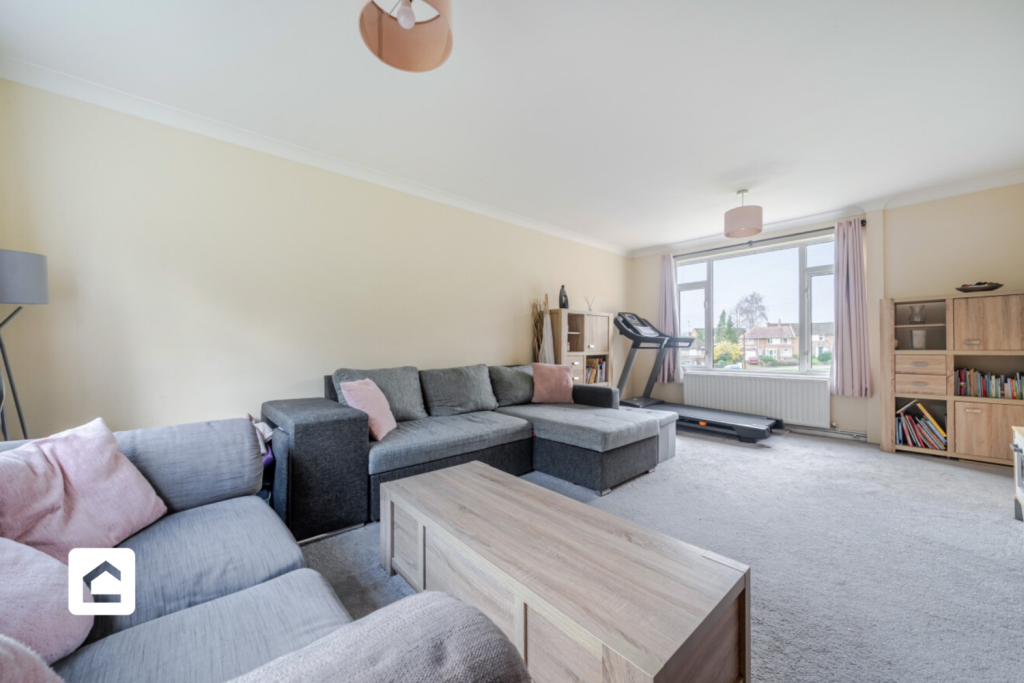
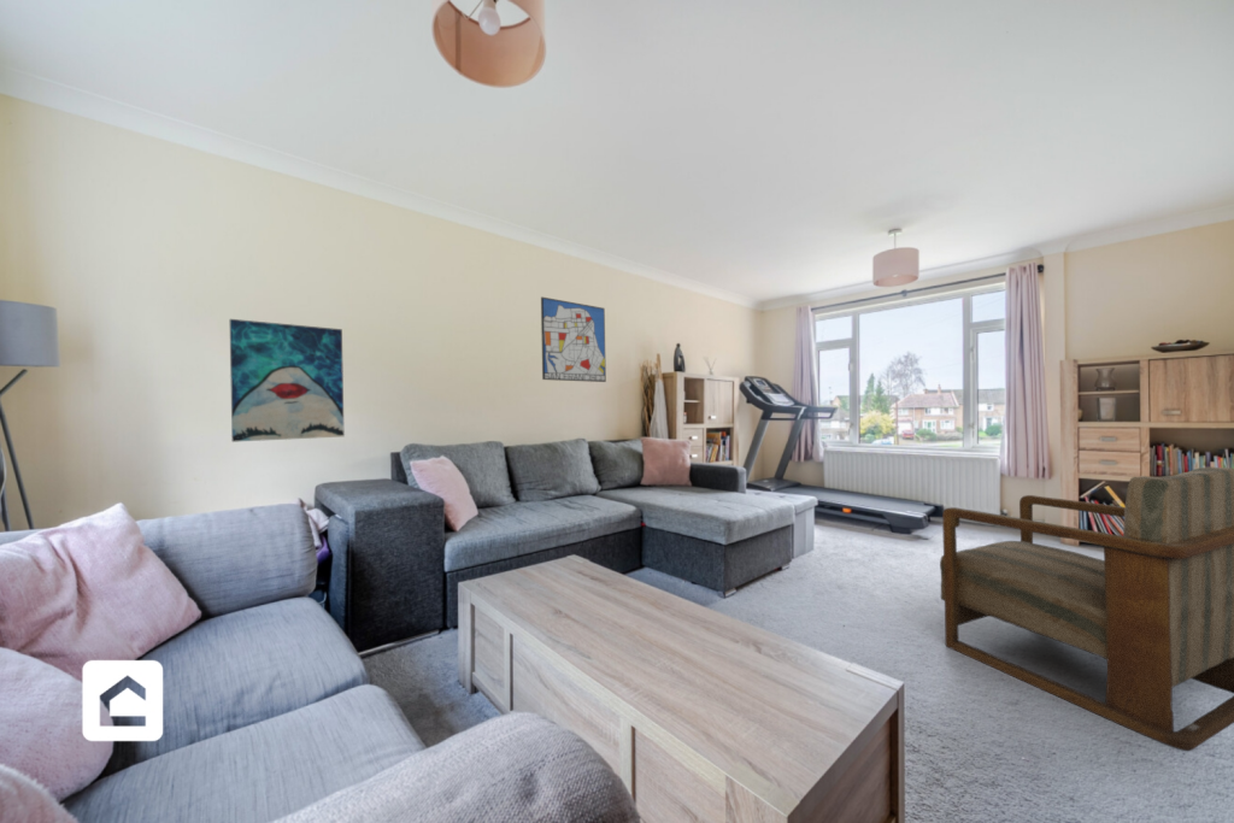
+ wall art [229,318,346,443]
+ armchair [939,466,1234,752]
+ wall art [540,295,607,383]
